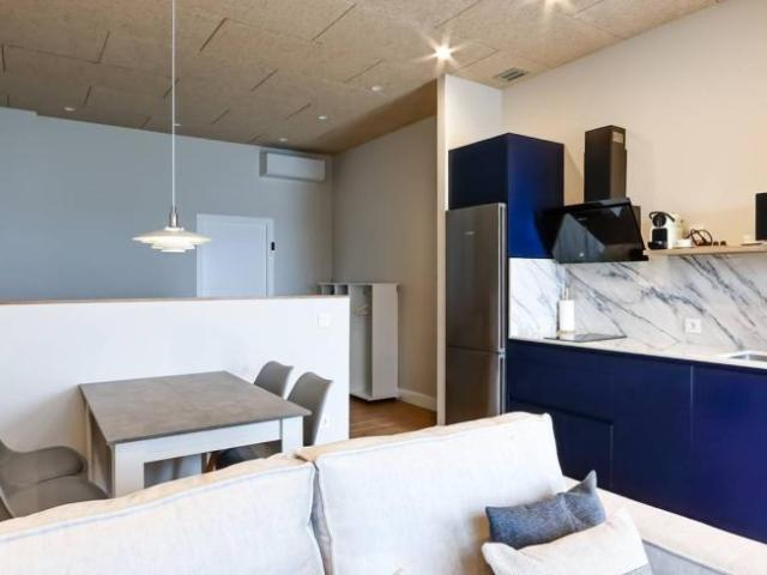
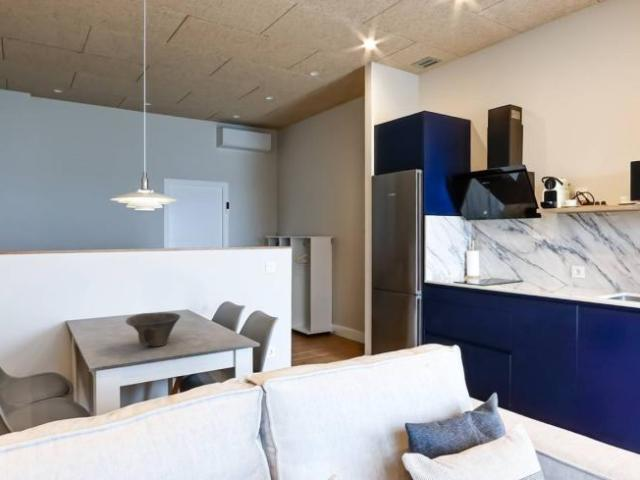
+ bowl [125,312,182,347]
